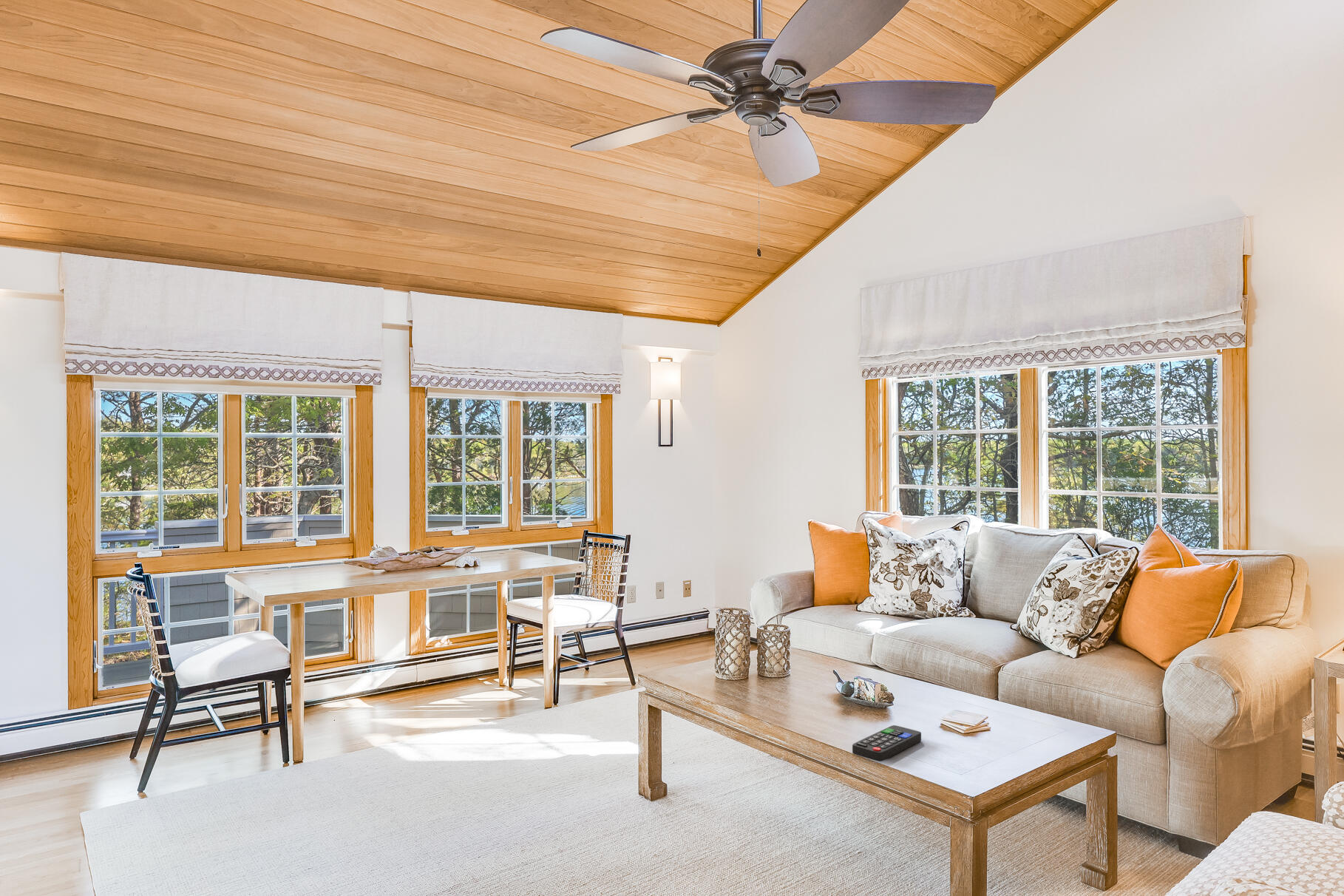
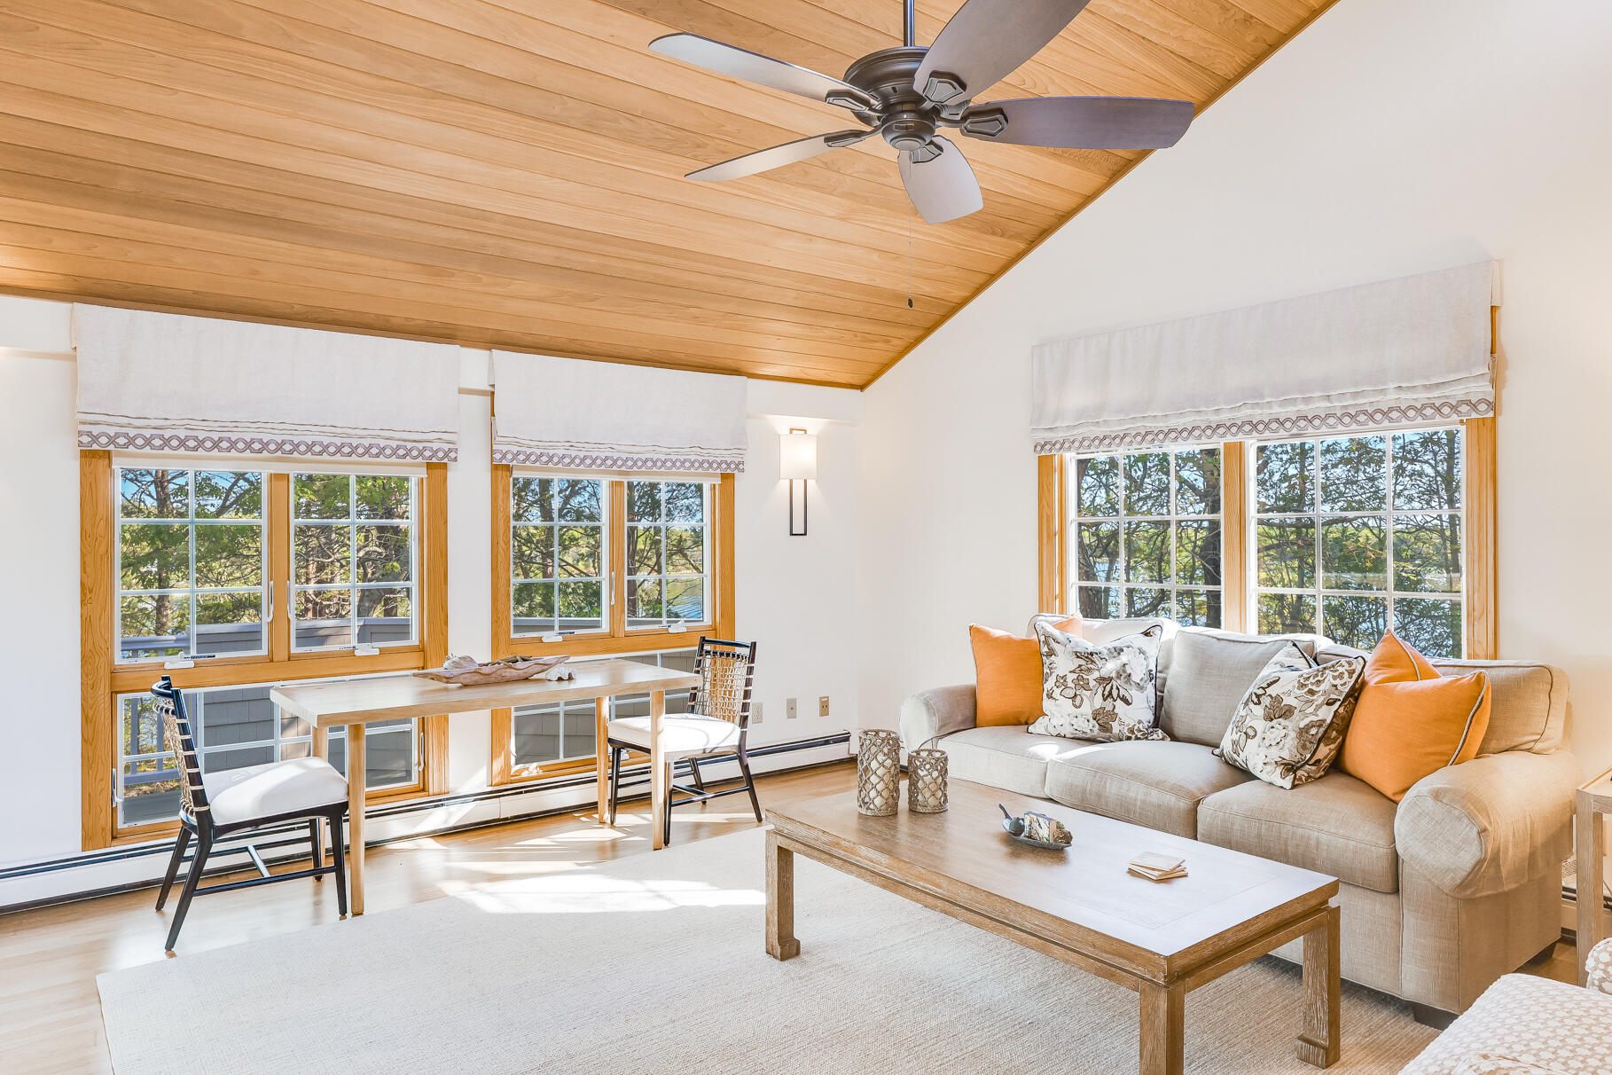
- remote control [852,724,922,762]
